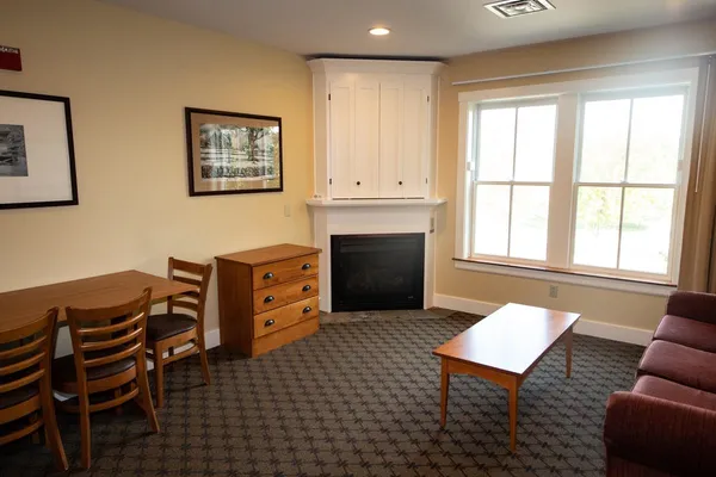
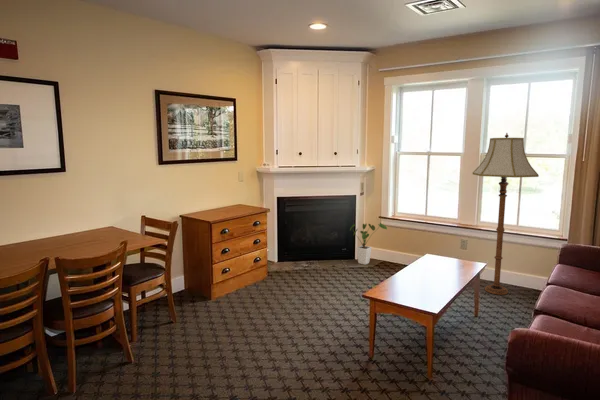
+ floor lamp [472,132,540,296]
+ house plant [349,222,388,265]
